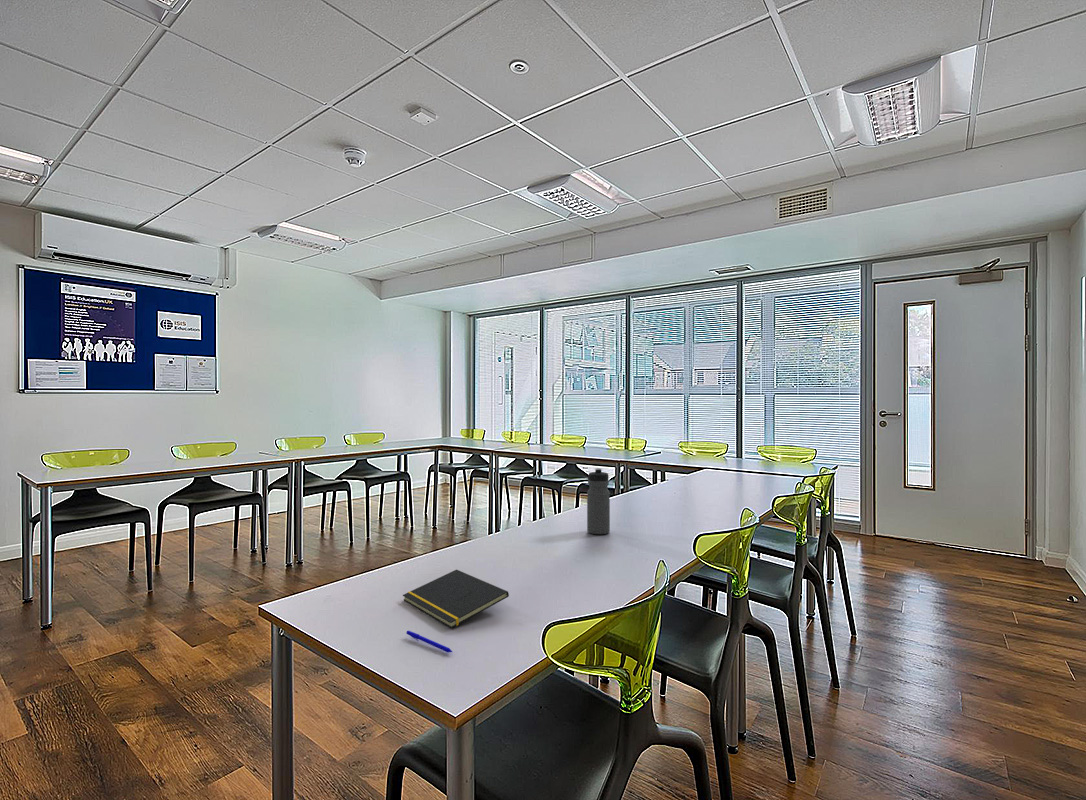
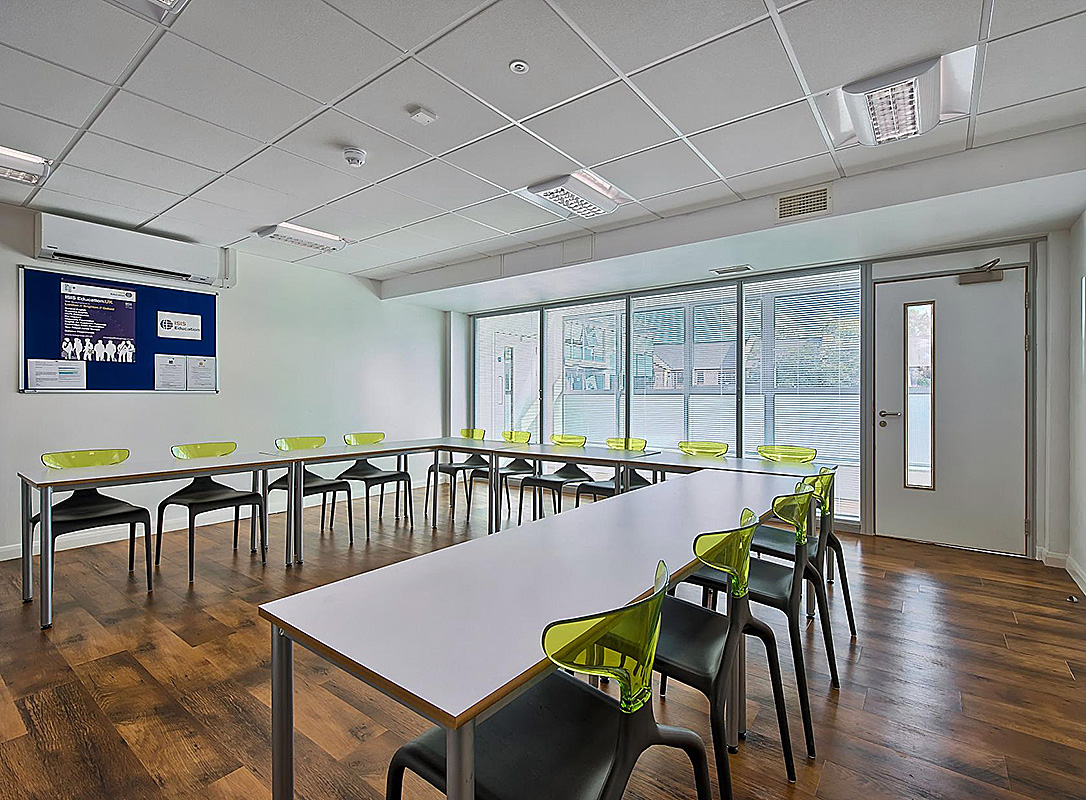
- notepad [402,569,510,629]
- water bottle [586,467,611,535]
- pen [405,630,453,653]
